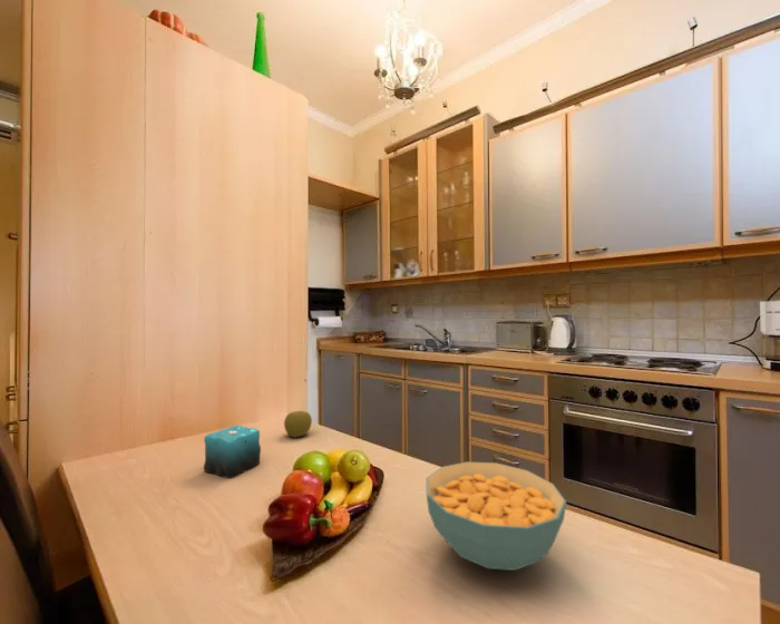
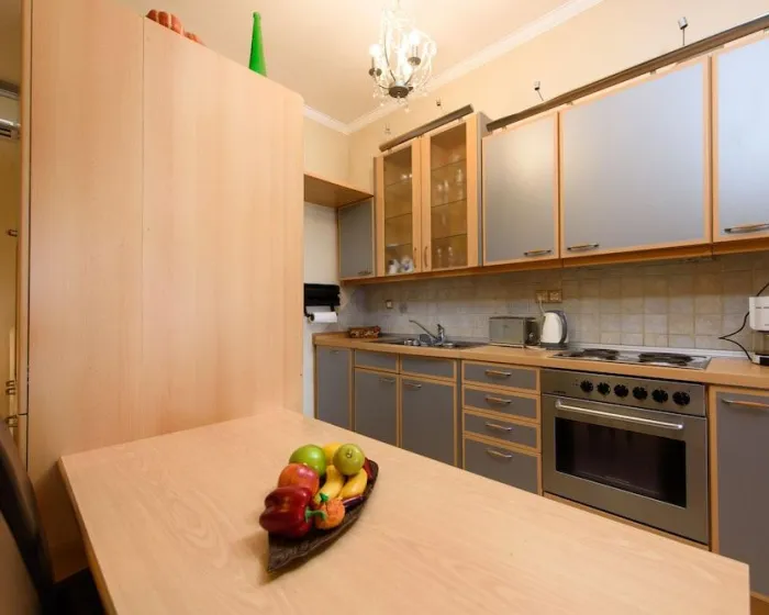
- candle [203,425,262,479]
- apple [283,410,313,439]
- cereal bowl [426,460,567,572]
